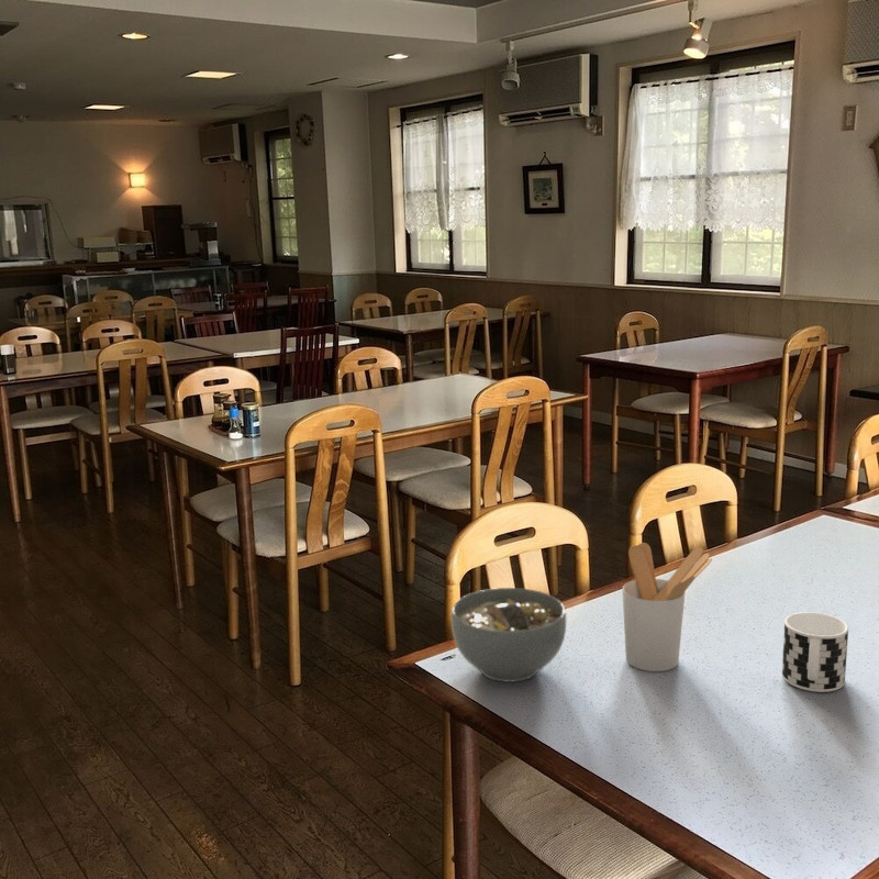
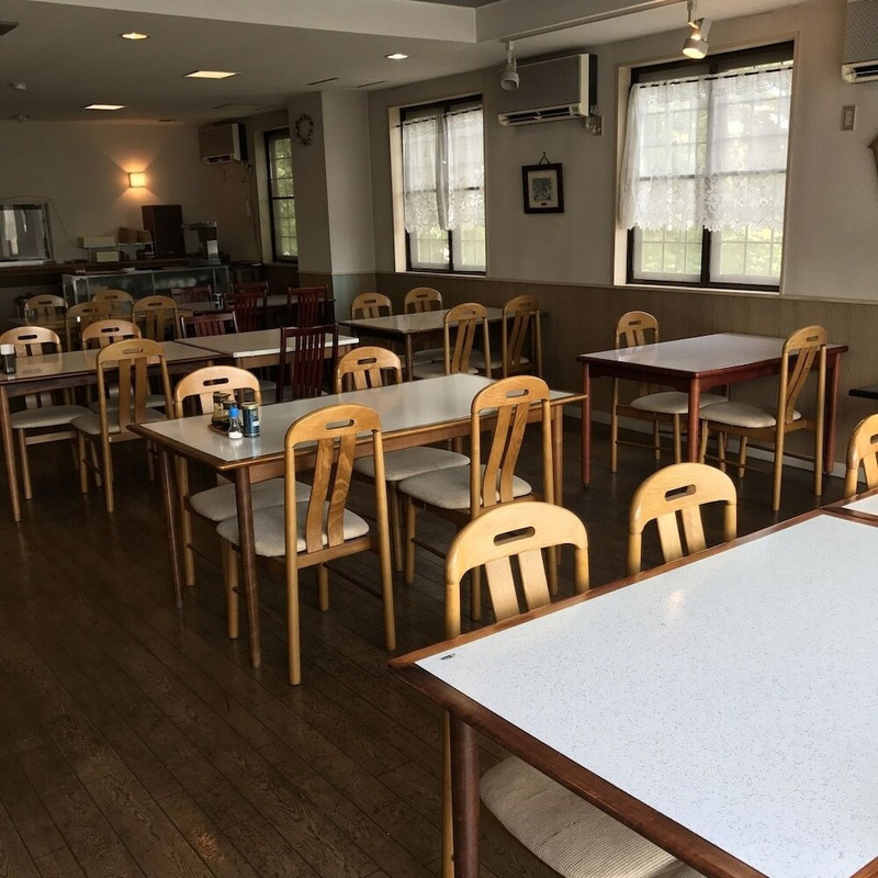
- utensil holder [621,542,713,672]
- soup bowl [450,587,567,683]
- cup [781,611,849,693]
